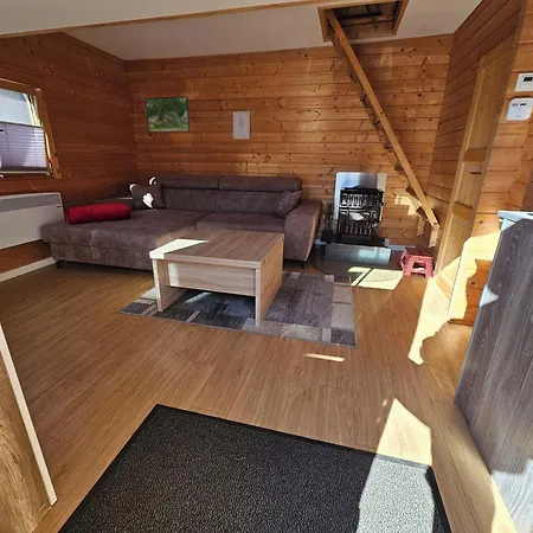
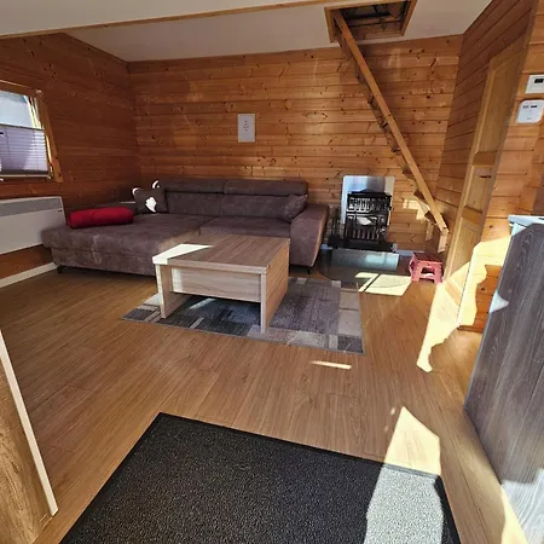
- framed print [145,95,191,134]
